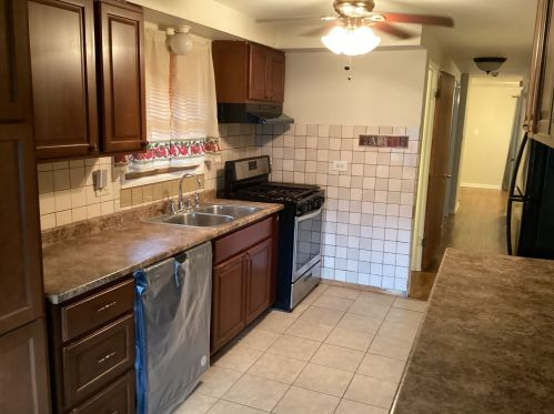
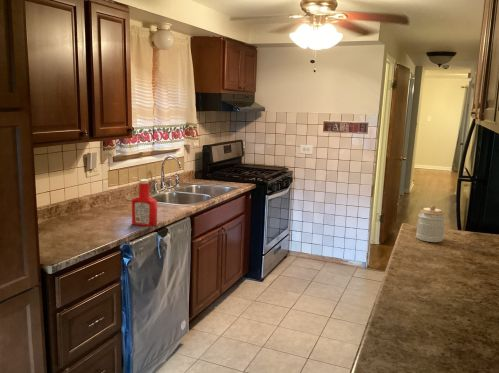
+ jar [415,204,447,243]
+ soap bottle [131,178,158,227]
